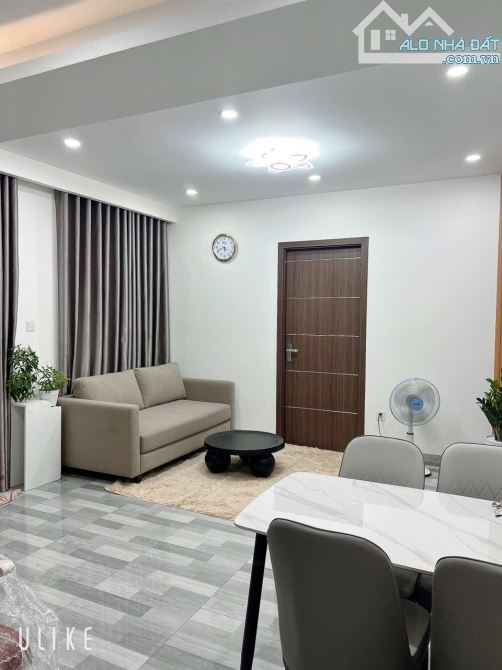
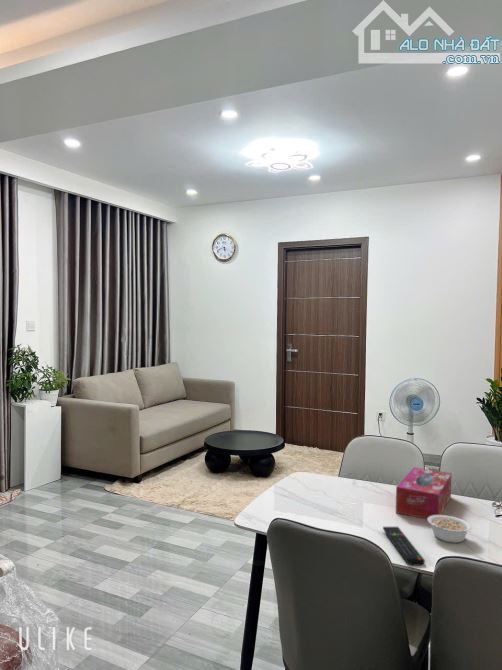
+ tissue box [395,466,452,520]
+ remote control [382,526,426,567]
+ legume [426,514,473,544]
